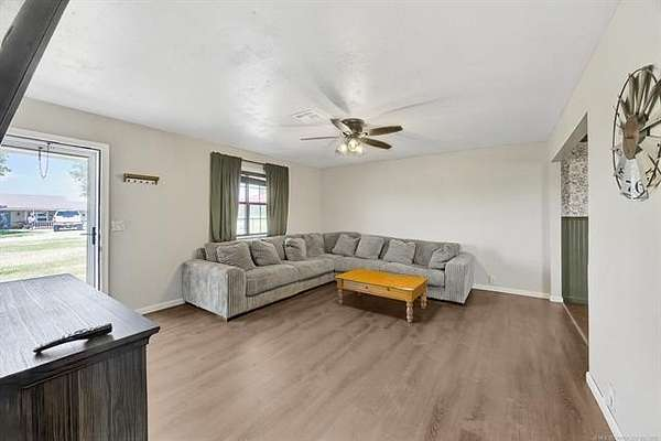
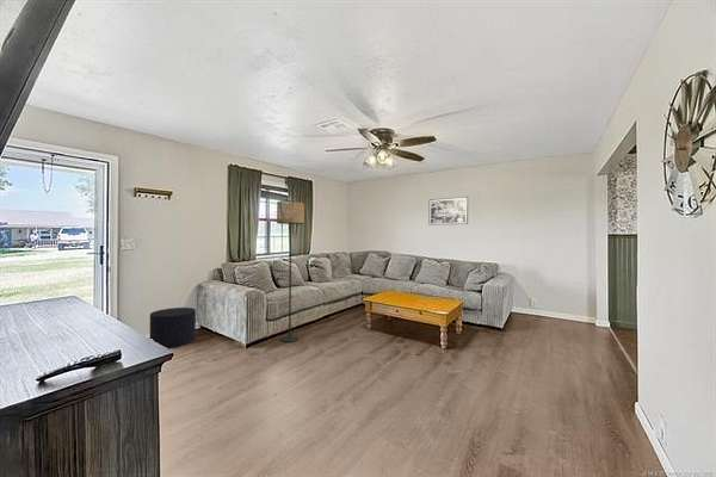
+ stool [149,306,197,349]
+ wall art [427,196,469,227]
+ floor lamp [276,200,305,343]
